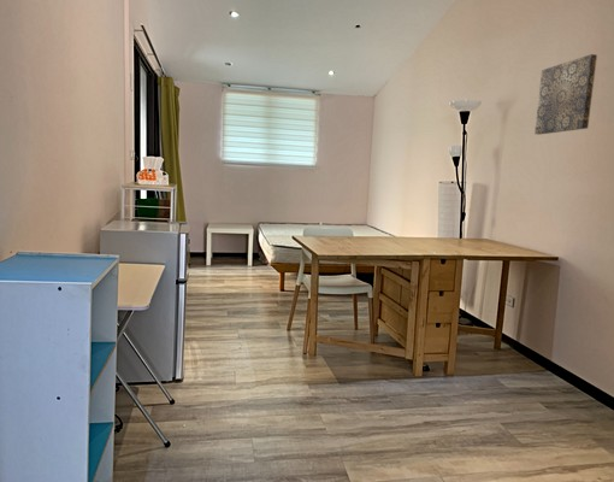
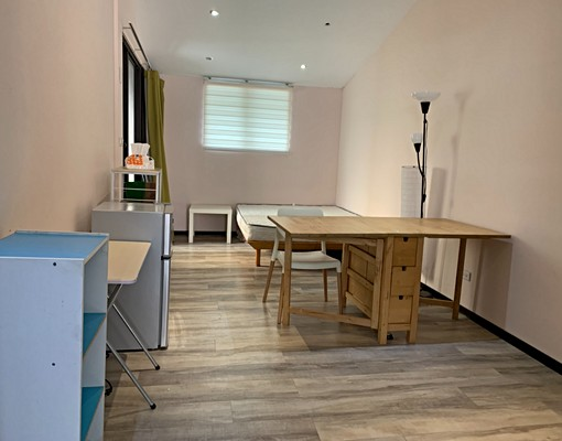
- wall art [533,53,598,136]
